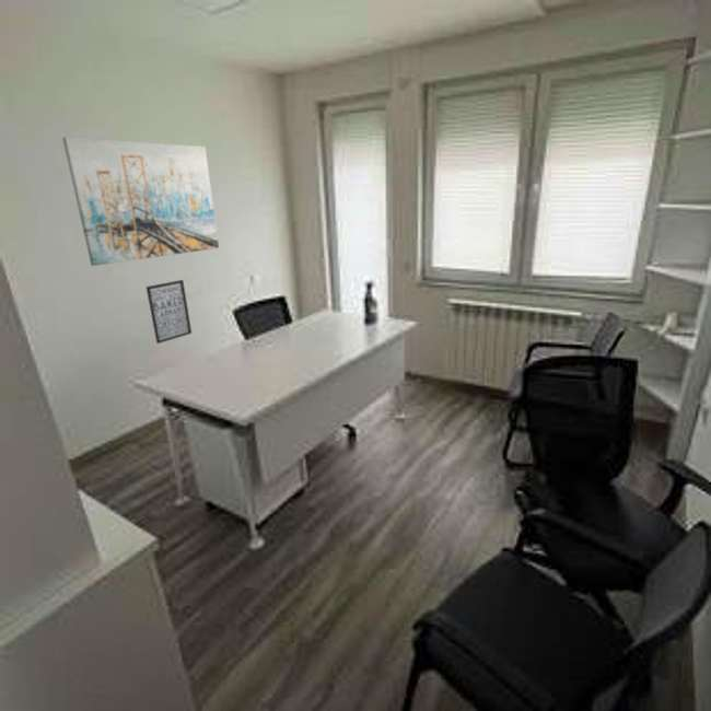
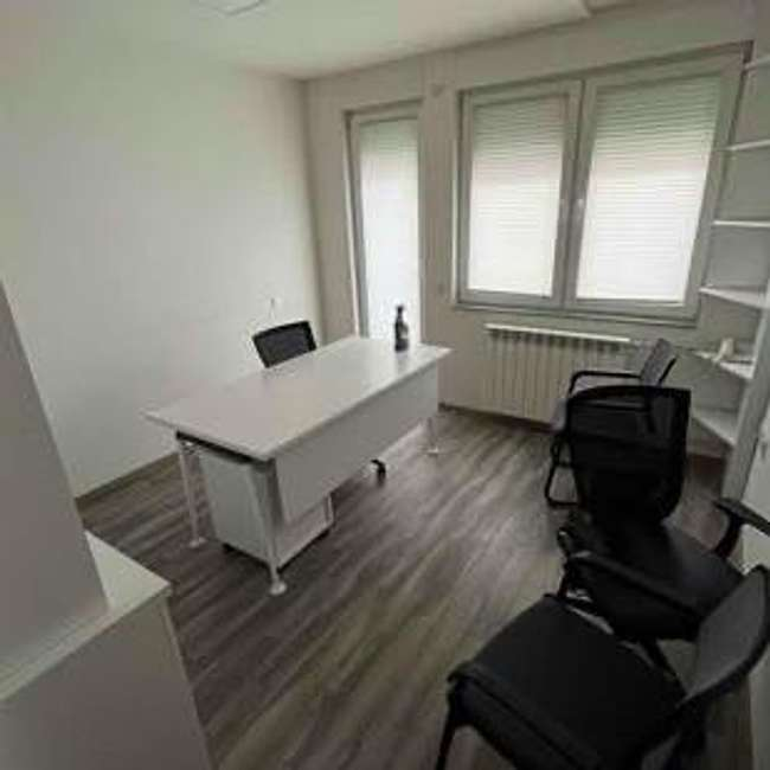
- wall art [145,279,193,345]
- wall art [61,136,220,267]
